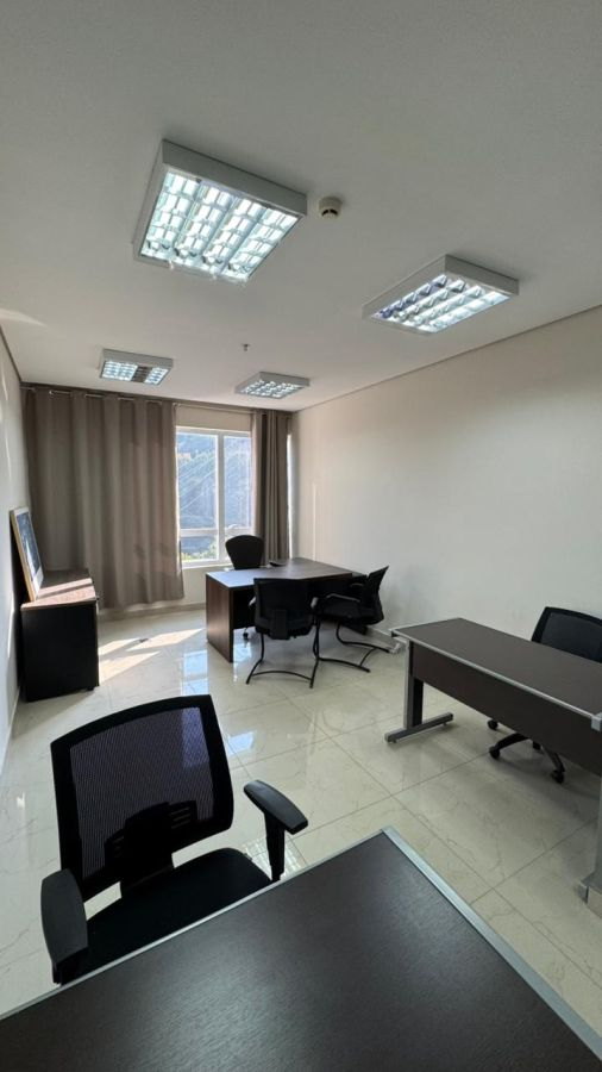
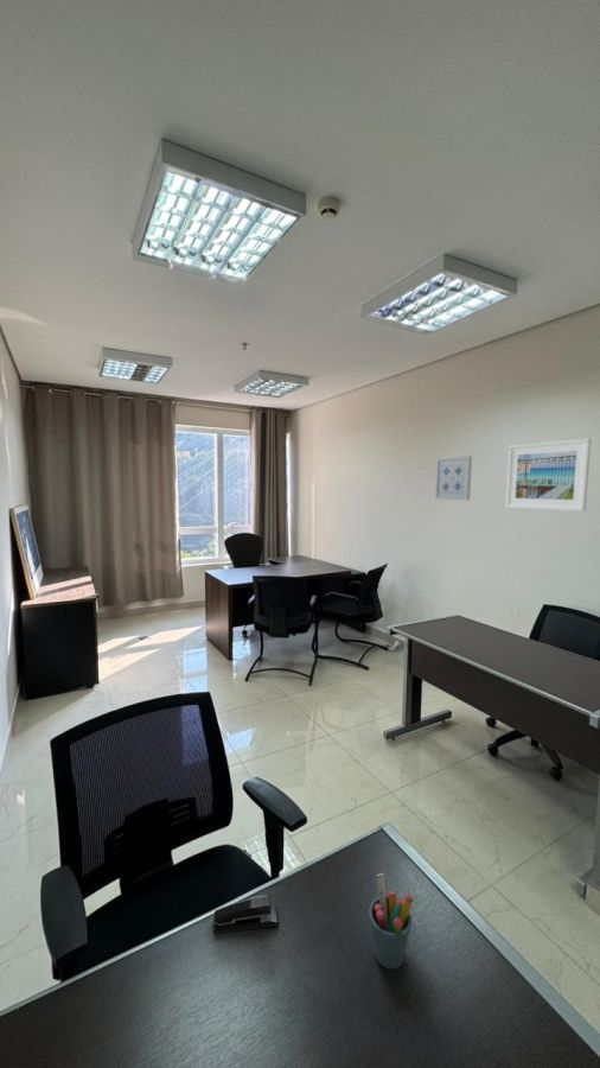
+ wall art [434,454,473,502]
+ pen holder [368,872,414,971]
+ stapler [212,894,280,935]
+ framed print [504,437,593,513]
